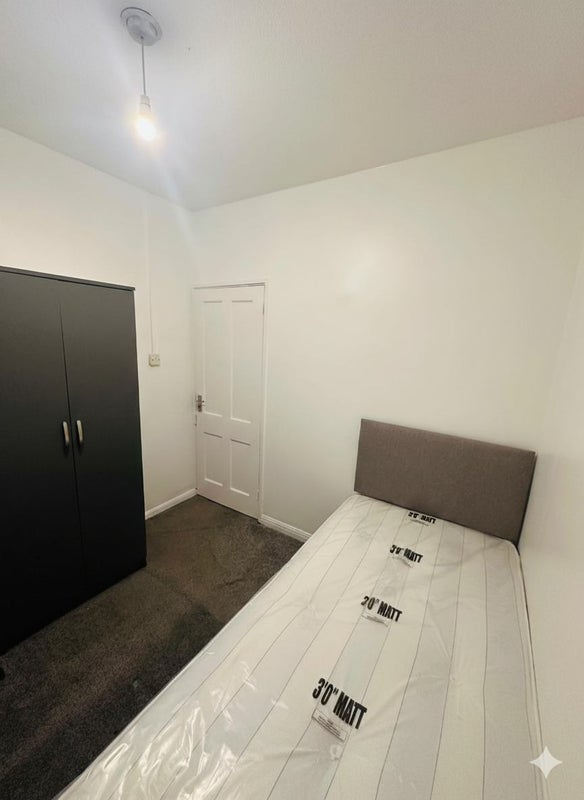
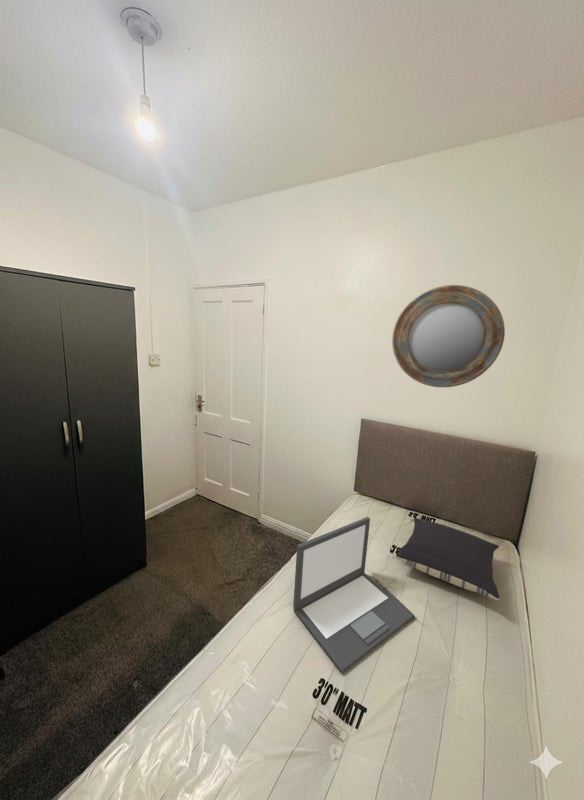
+ pillow [395,517,500,601]
+ laptop [292,516,415,674]
+ home mirror [391,284,506,388]
